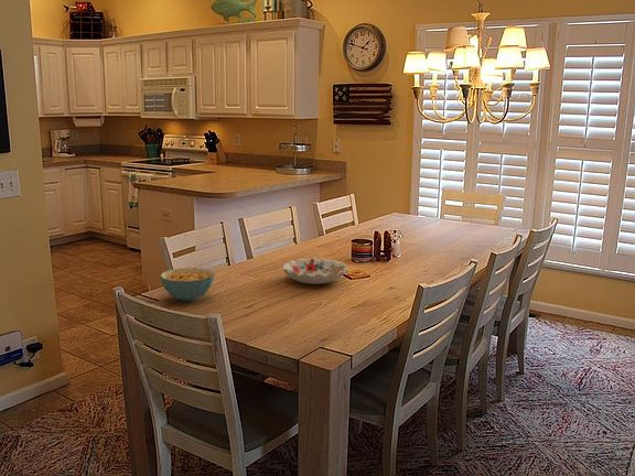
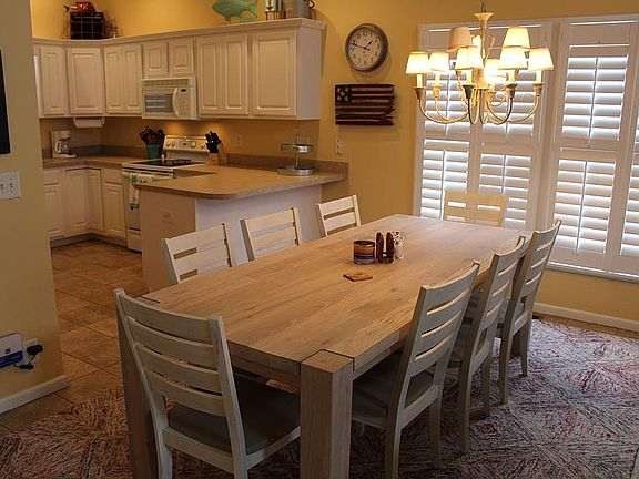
- cereal bowl [159,267,215,302]
- decorative bowl [281,257,348,285]
